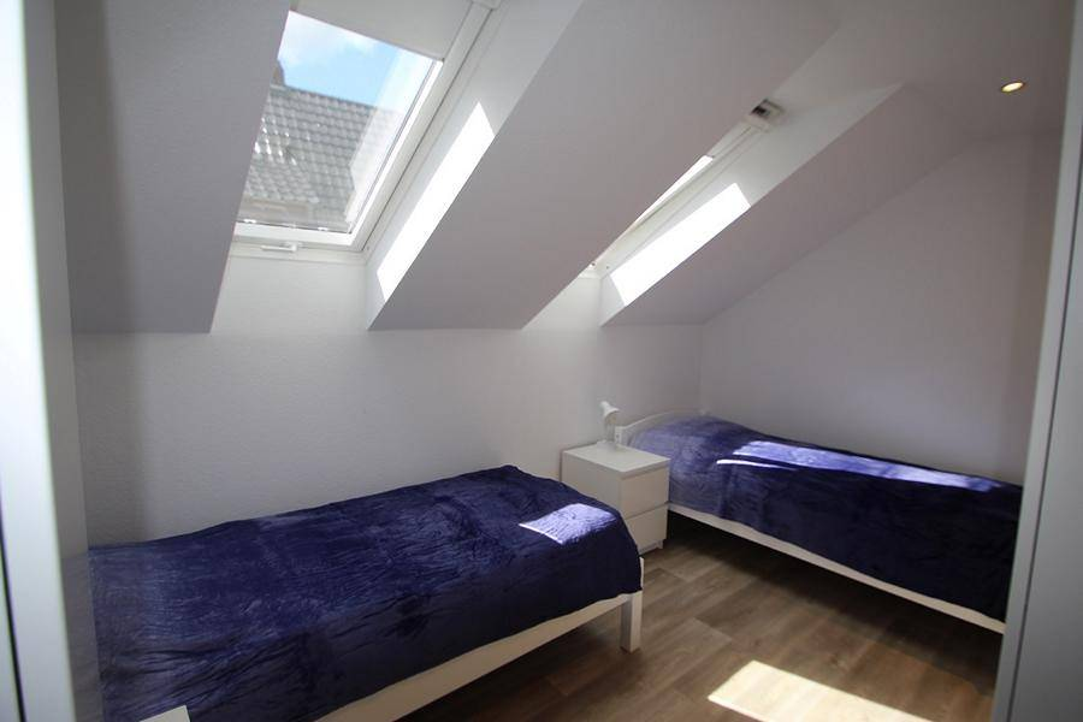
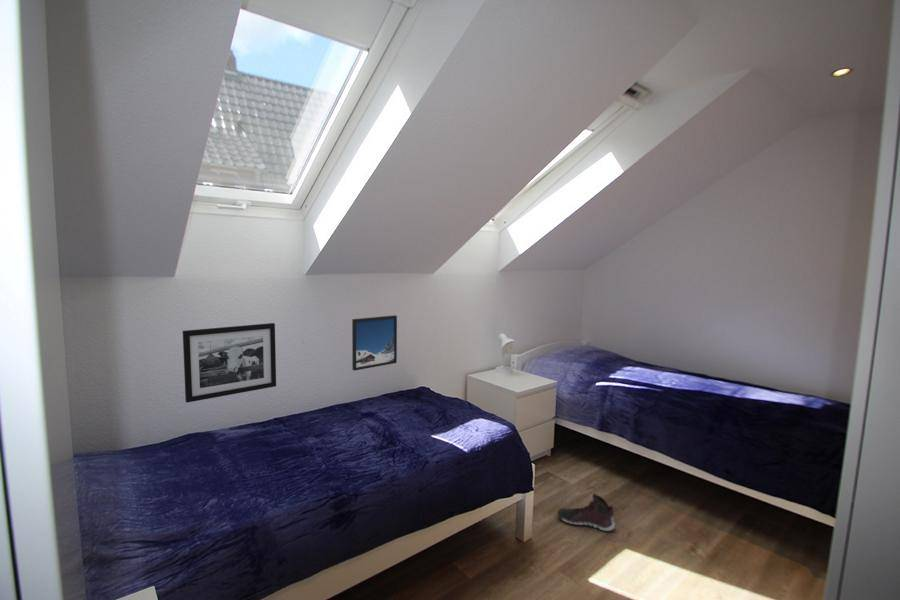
+ sneaker [556,492,616,532]
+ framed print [351,314,398,372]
+ picture frame [182,322,277,404]
